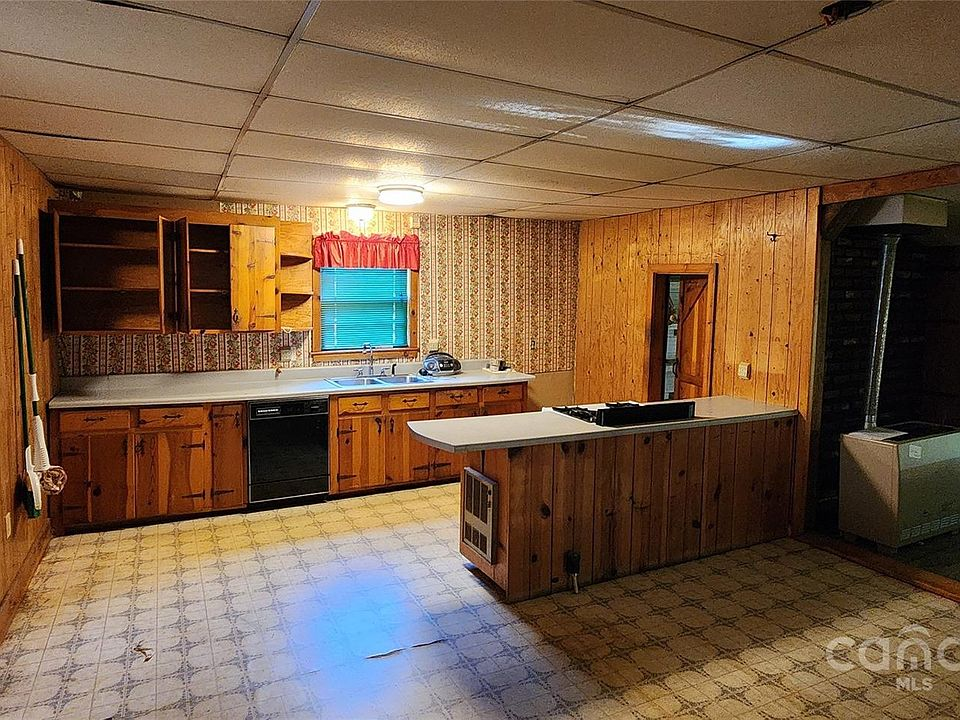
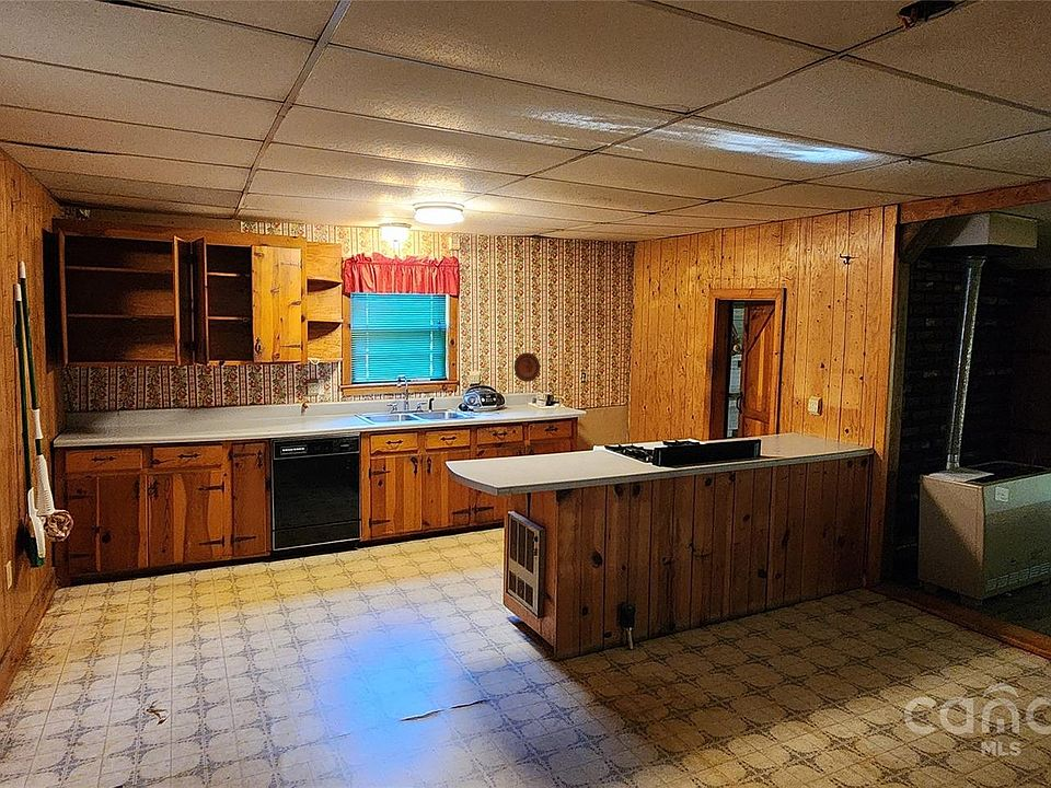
+ decorative plate [513,351,541,383]
